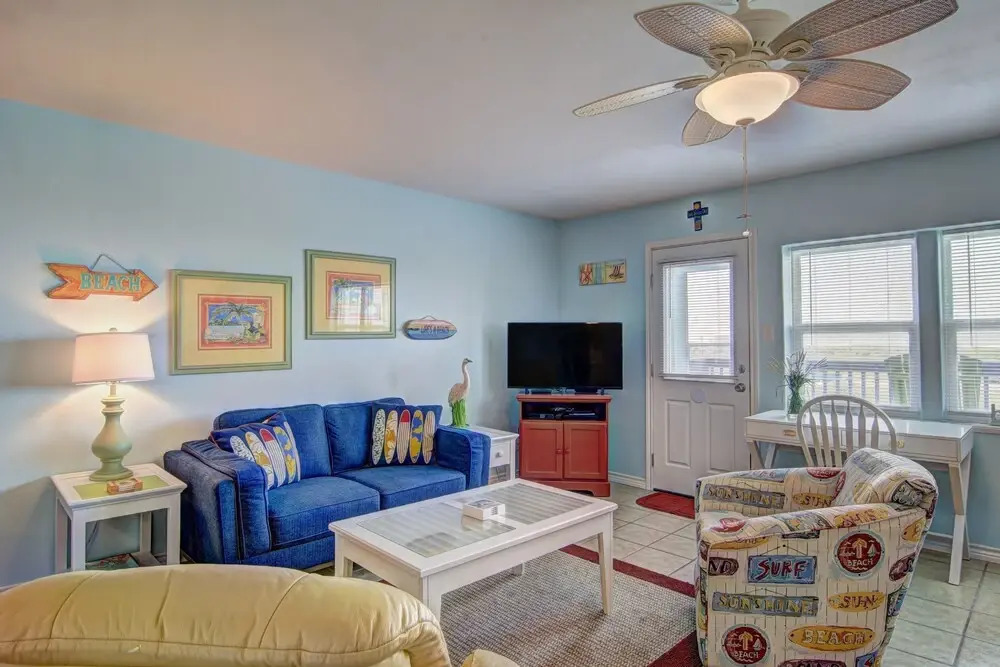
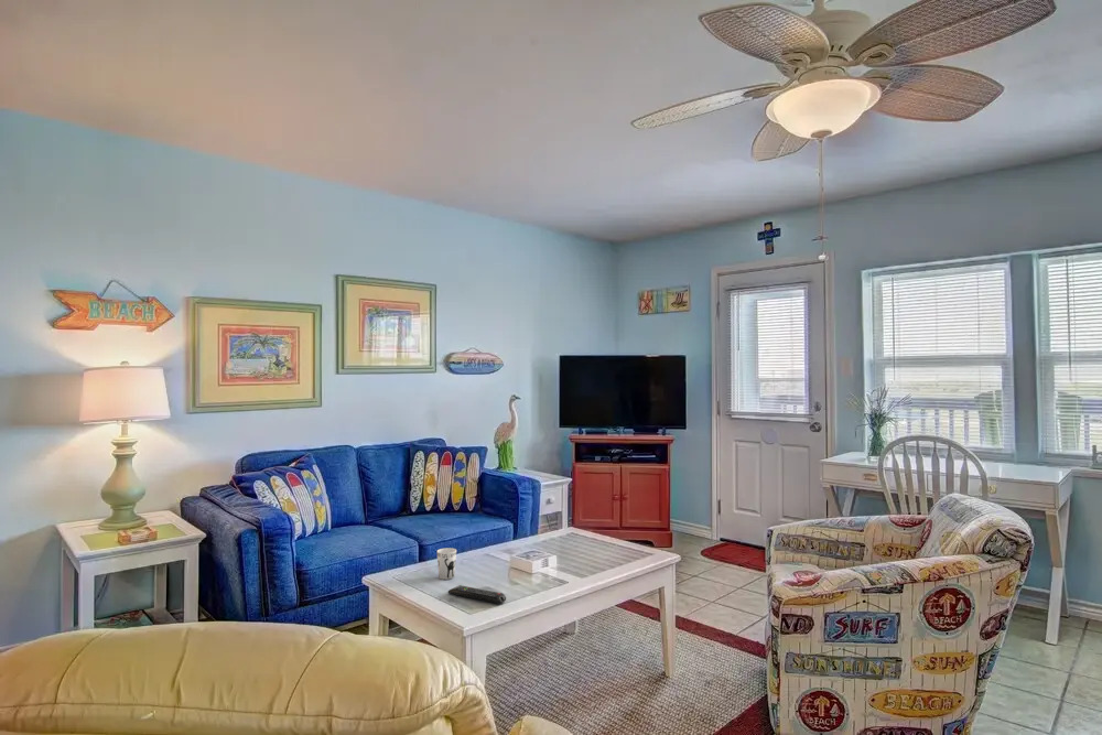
+ remote control [447,584,507,605]
+ cup [435,547,457,581]
